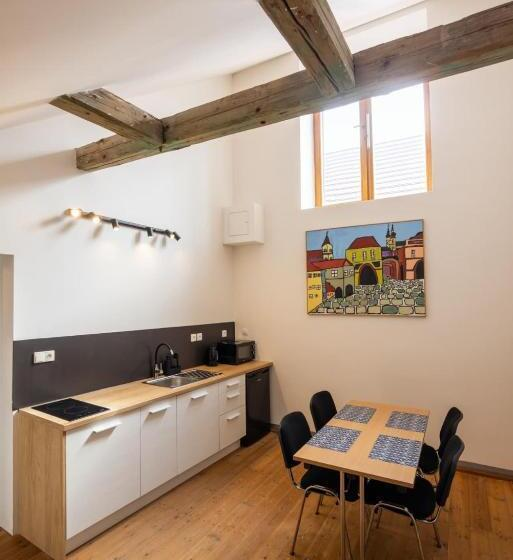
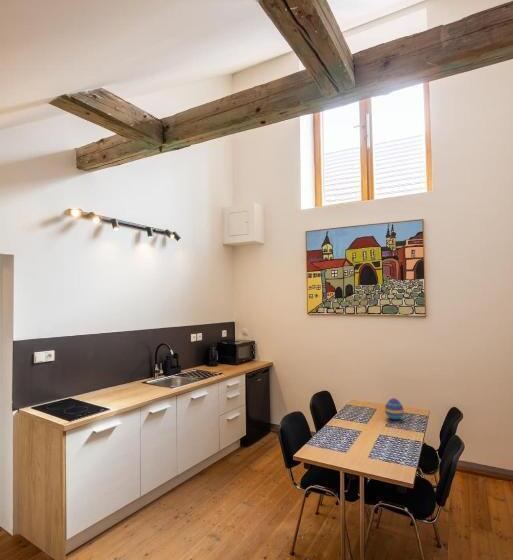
+ decorative egg [384,397,405,421]
